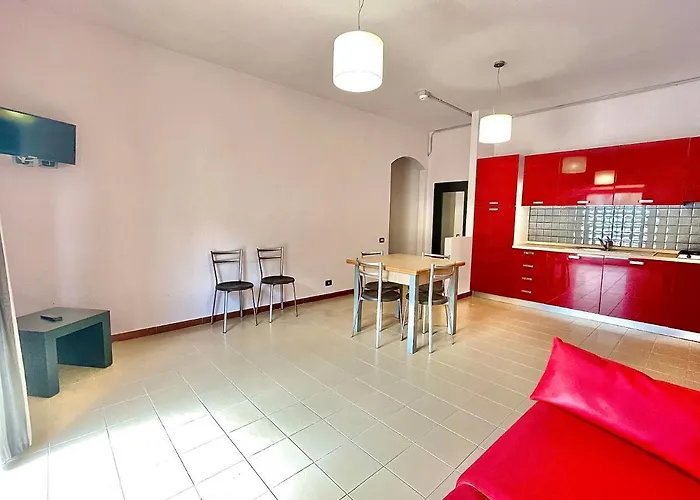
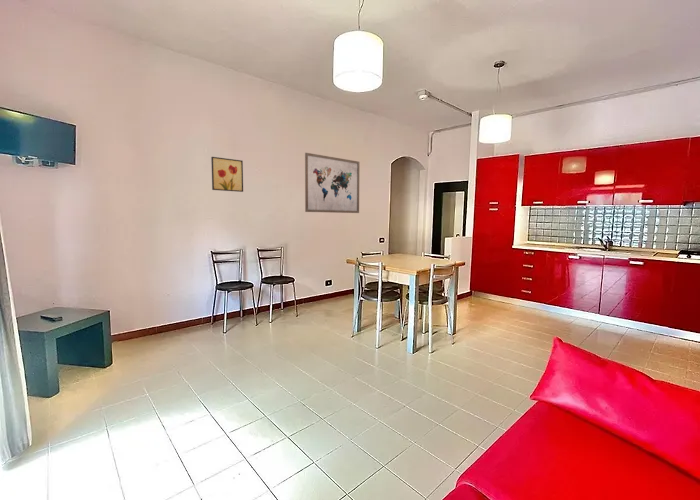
+ wall art [304,152,361,214]
+ wall art [210,156,244,193]
